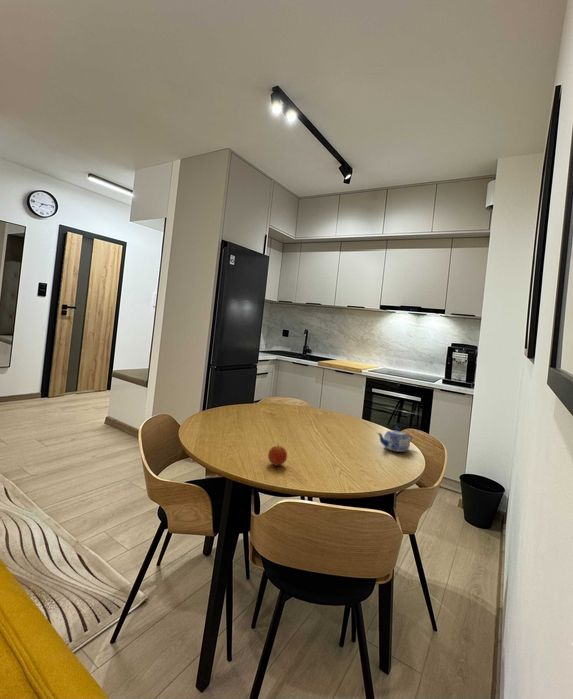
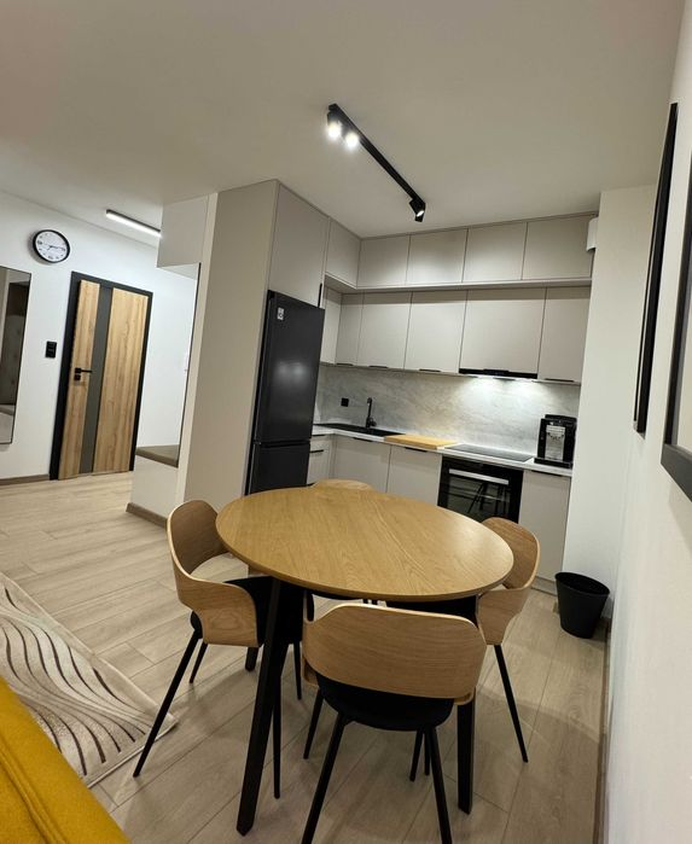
- teapot [377,427,413,453]
- fruit [267,444,288,467]
